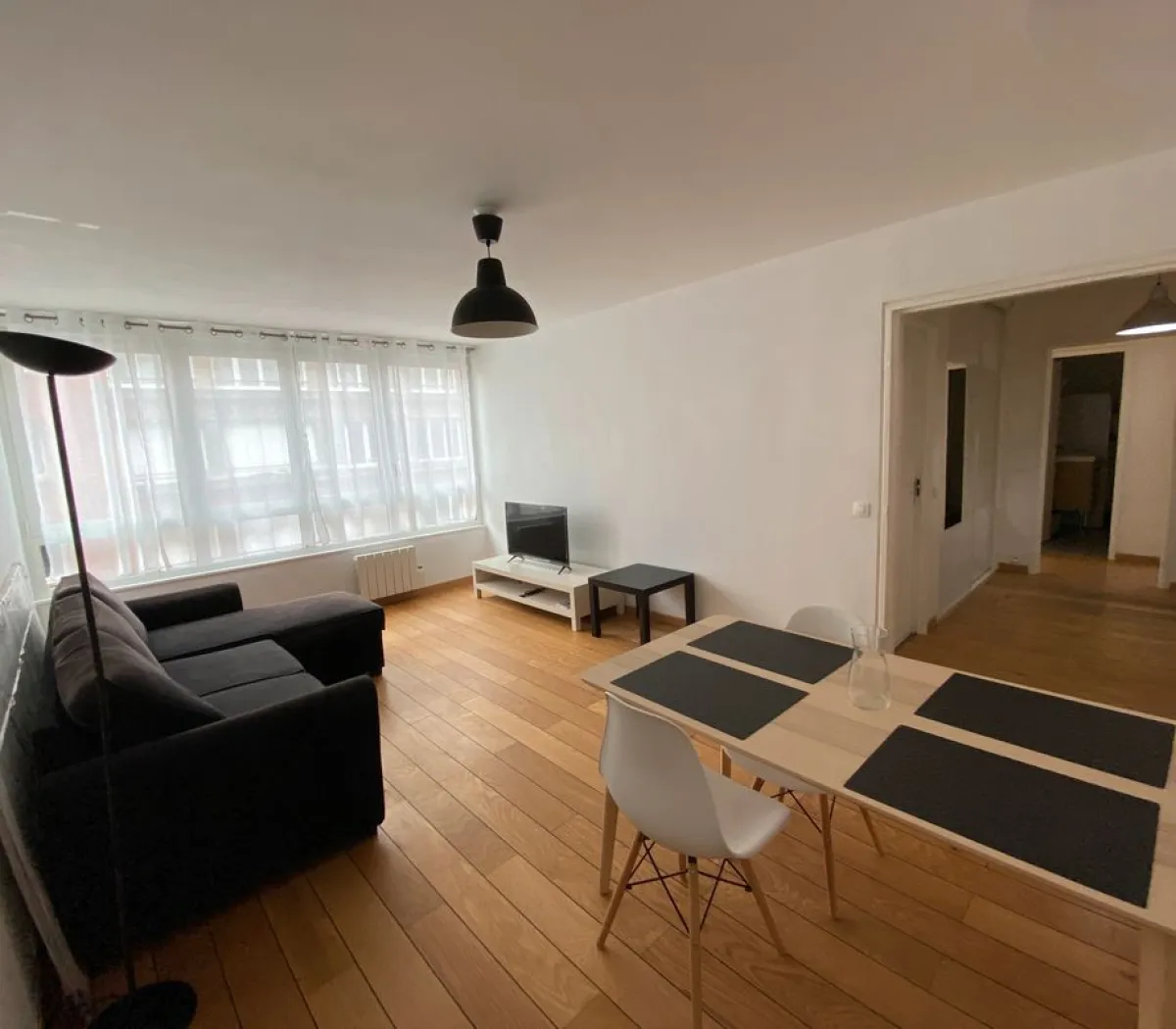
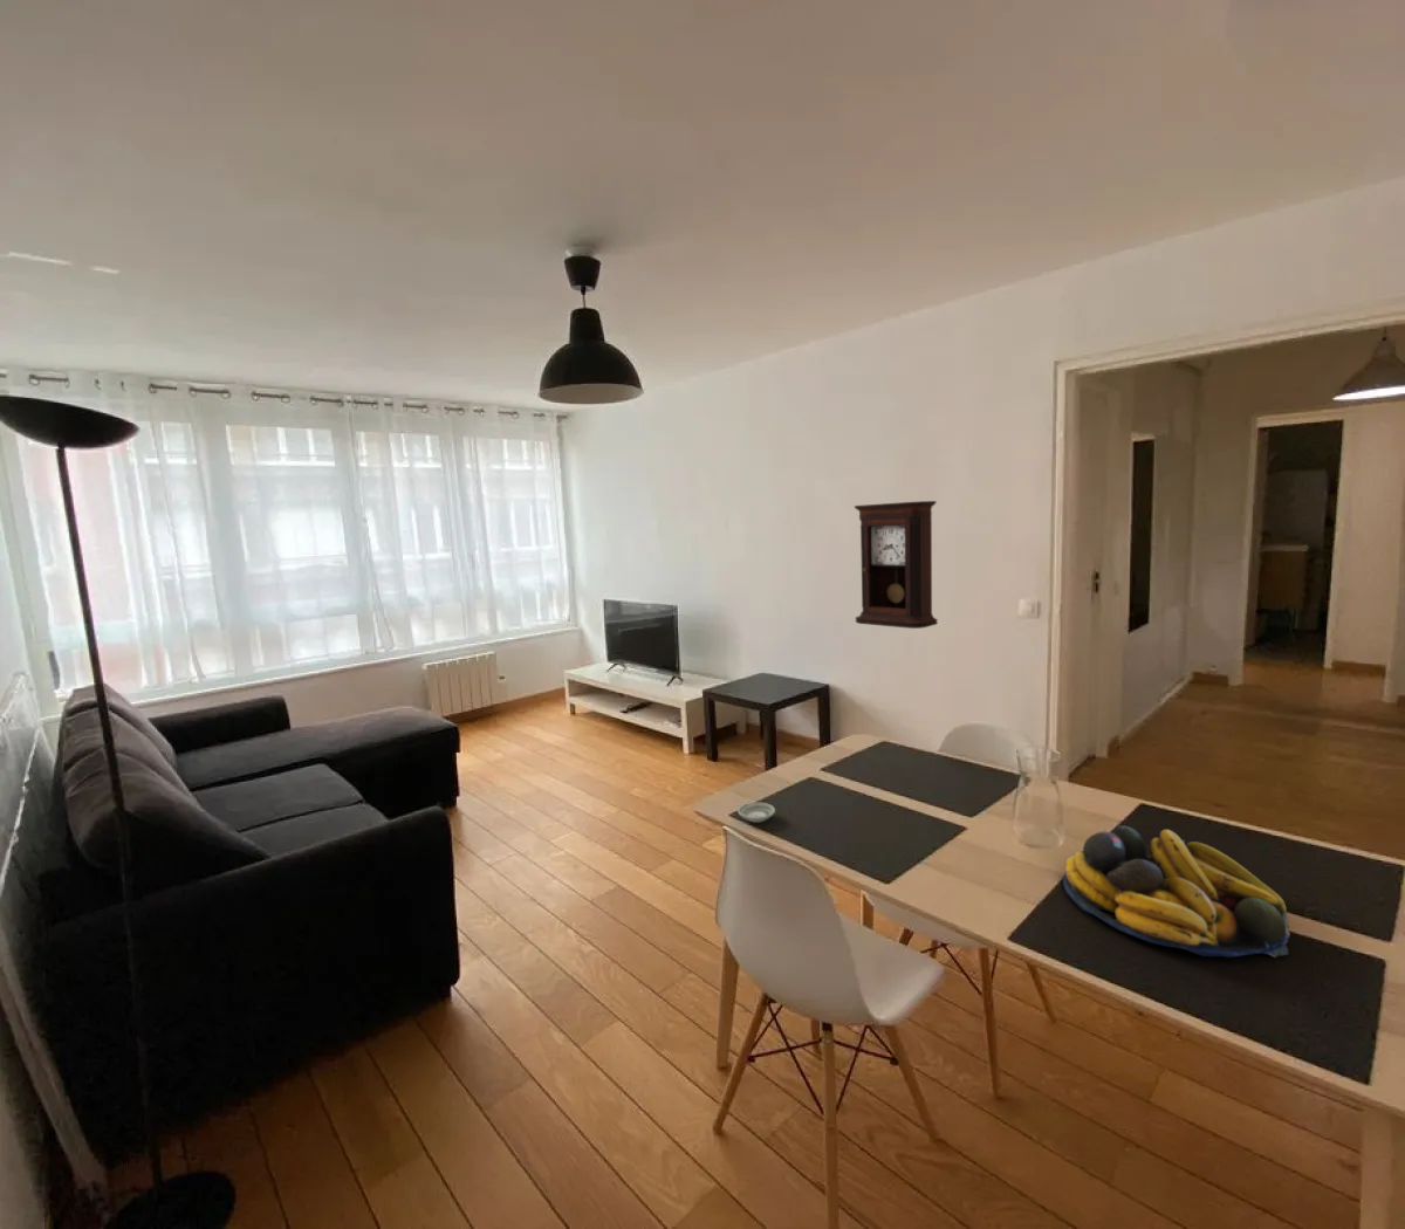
+ fruit bowl [1062,825,1292,959]
+ pendulum clock [853,499,939,629]
+ saucer [736,801,777,824]
